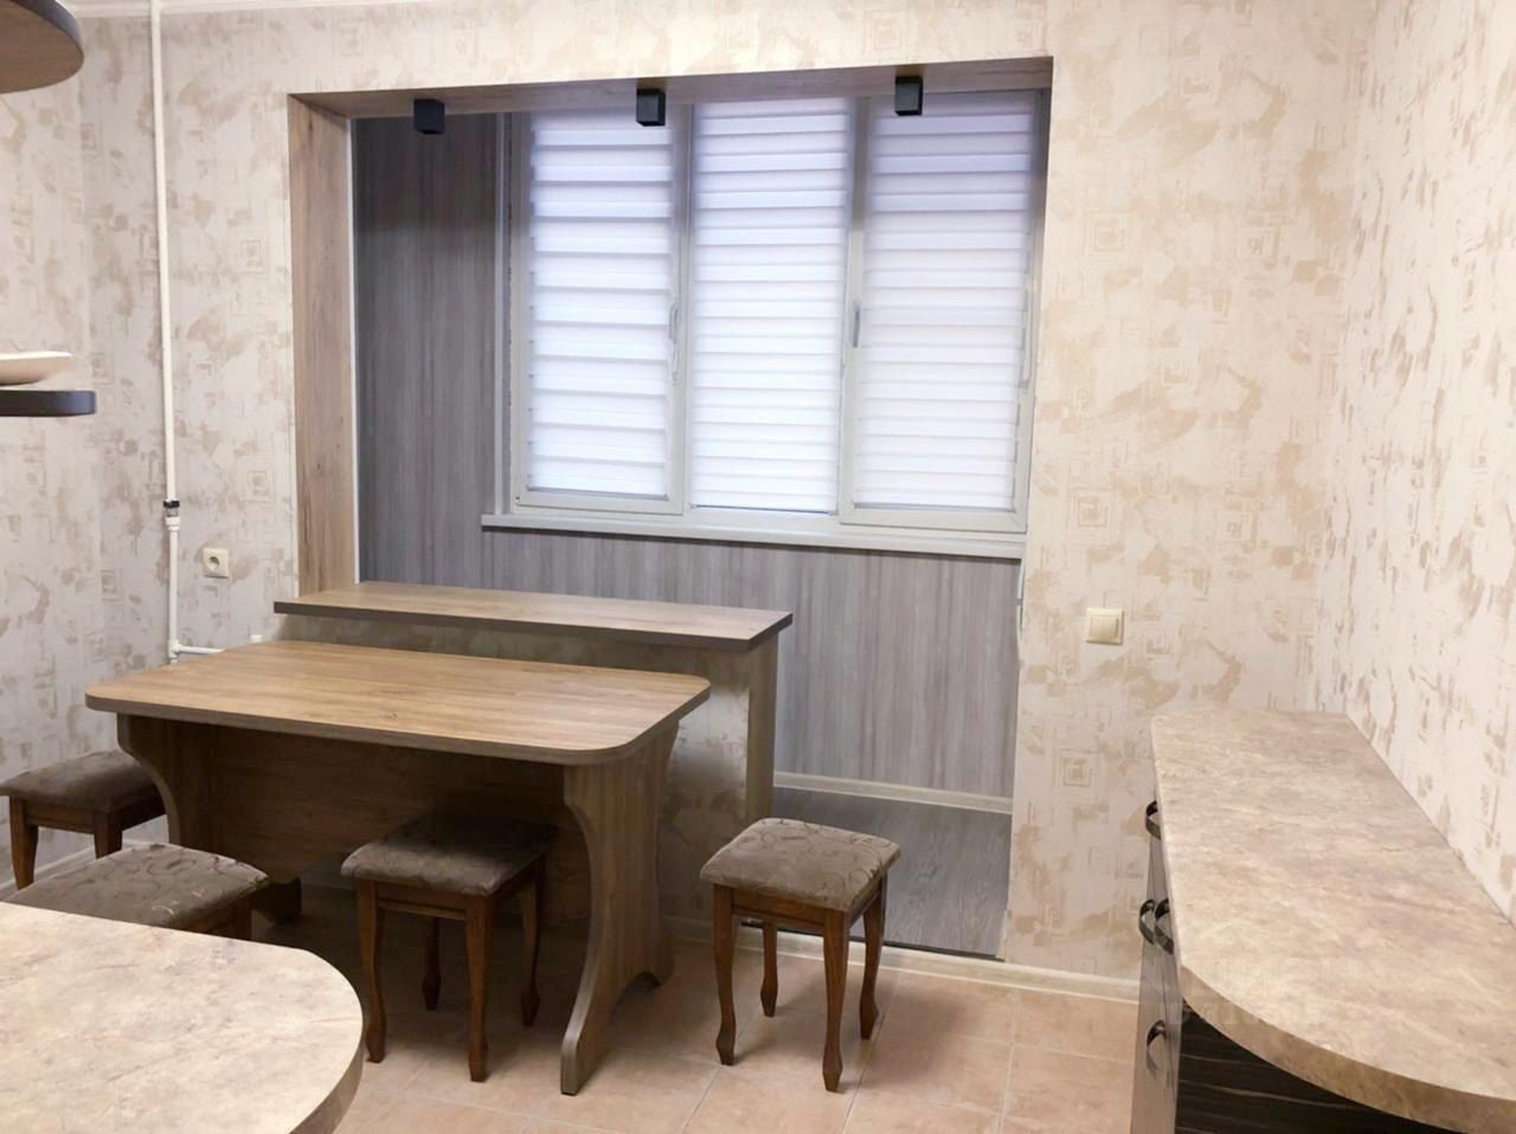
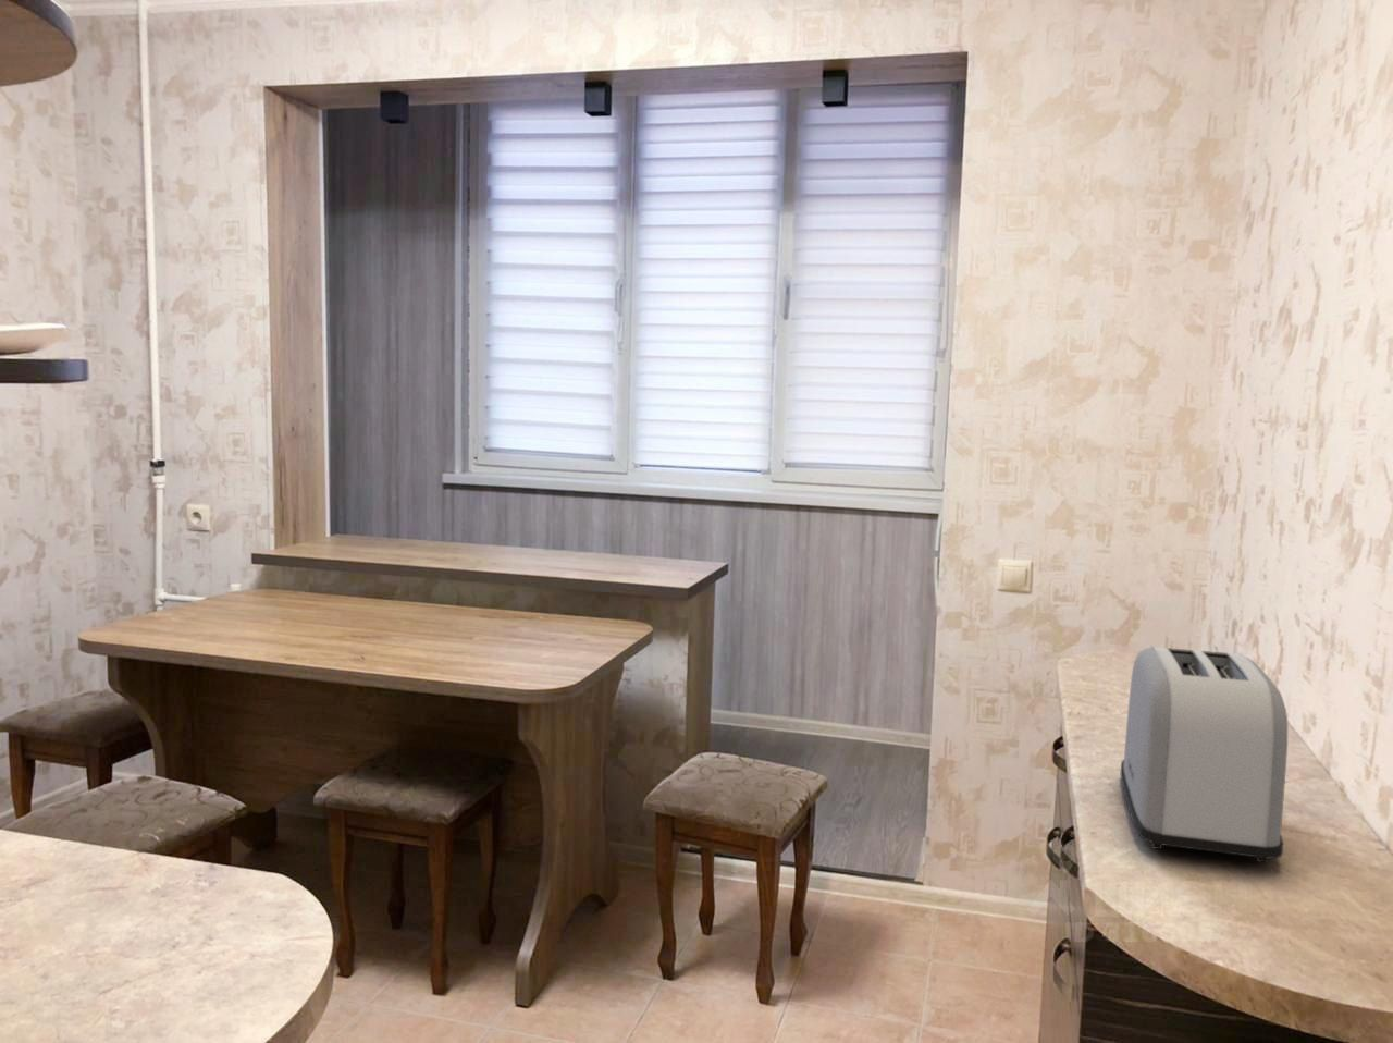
+ toaster [1120,644,1289,864]
